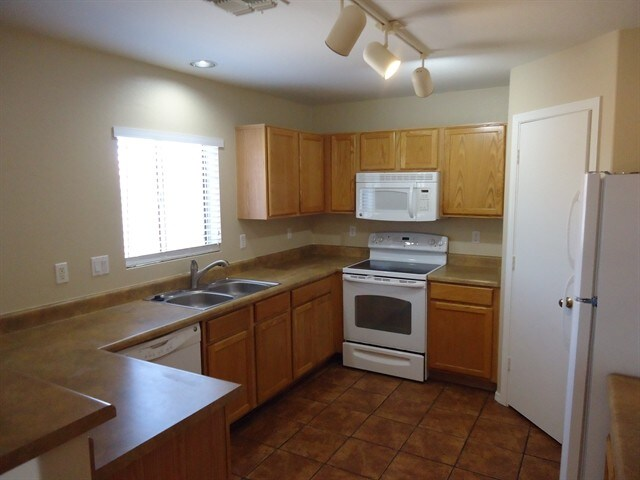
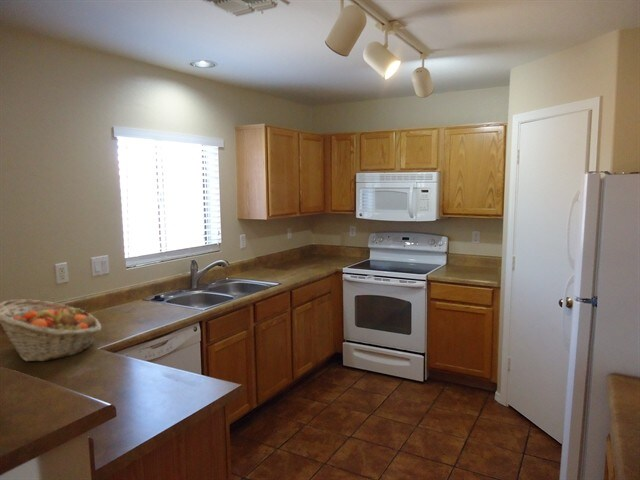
+ fruit basket [0,299,102,362]
